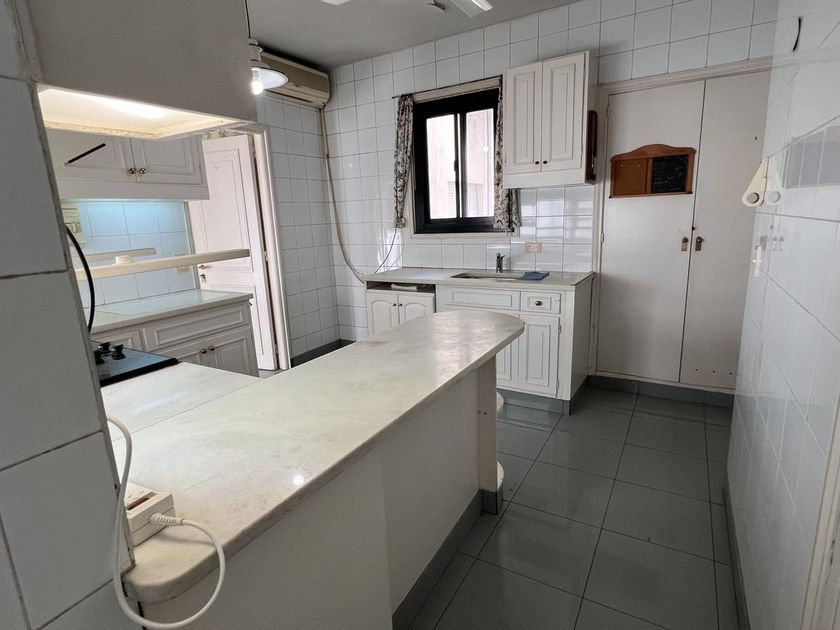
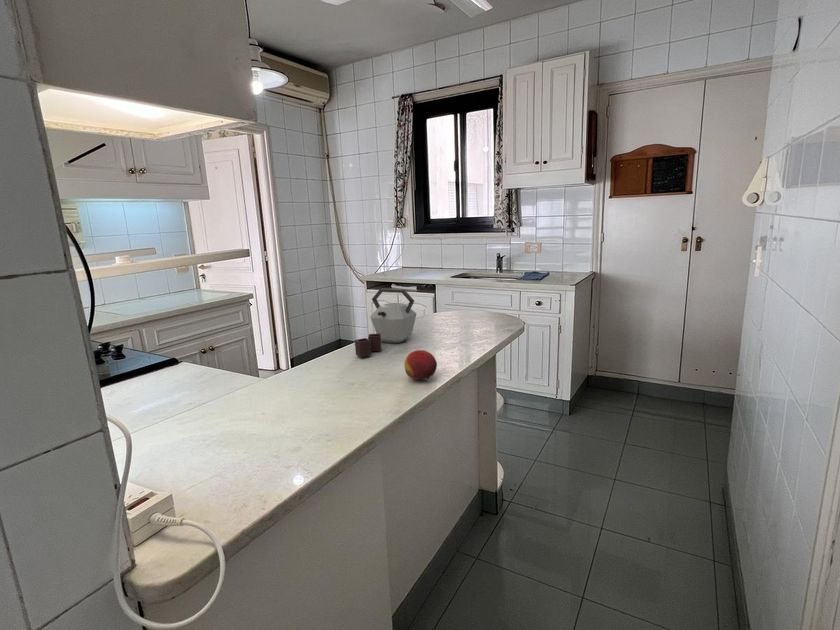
+ kettle [354,288,418,358]
+ fruit [404,349,438,381]
